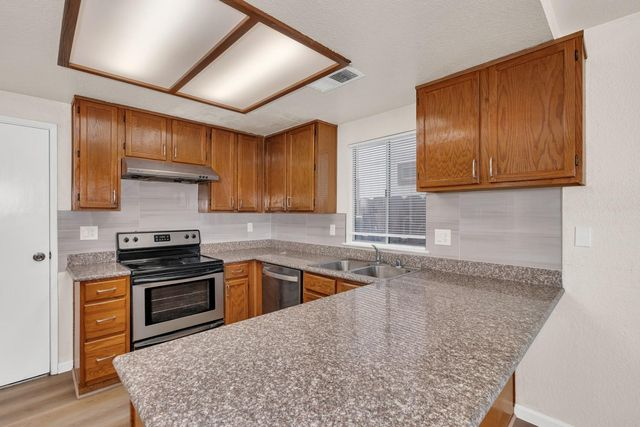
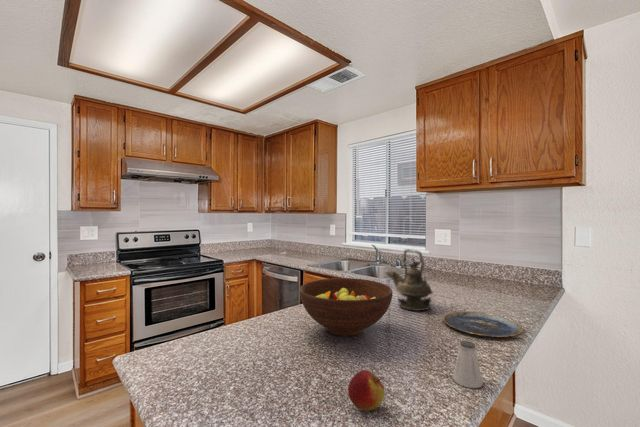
+ plate [442,311,524,338]
+ fruit bowl [299,277,393,337]
+ apple [347,369,385,412]
+ teapot [385,248,434,312]
+ saltshaker [452,339,484,389]
